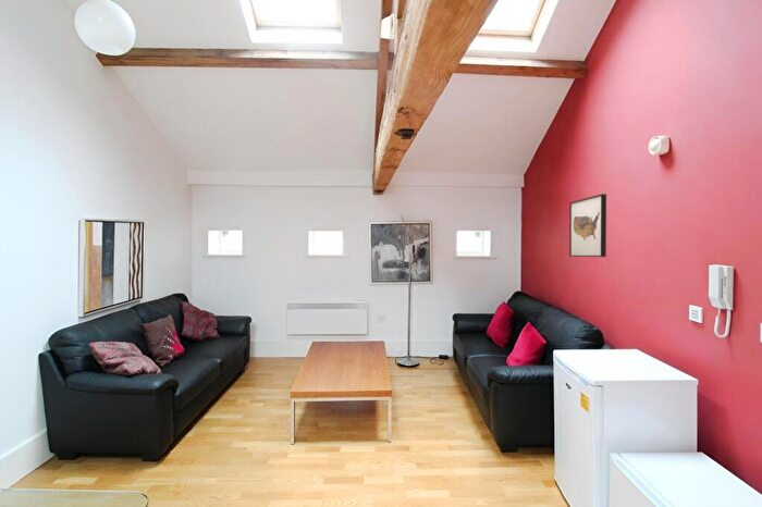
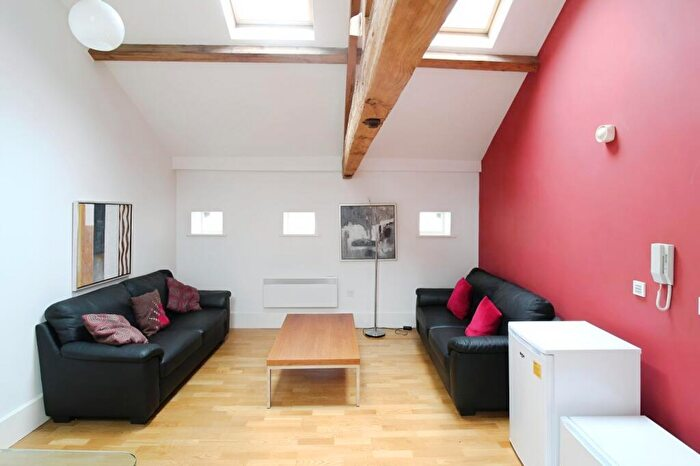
- wall art [568,193,607,258]
